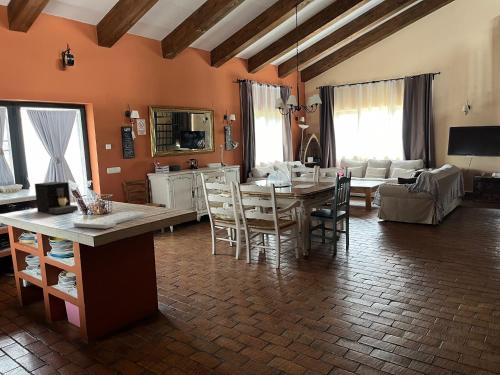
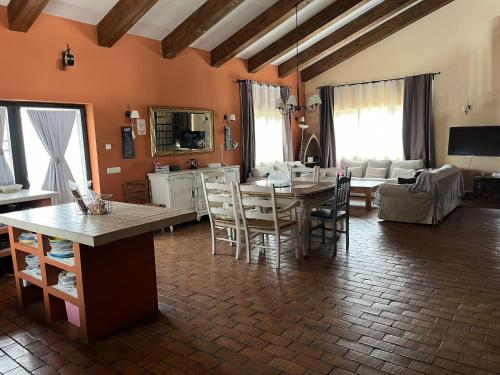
- cutting board [73,211,145,230]
- coffee maker [34,181,79,215]
